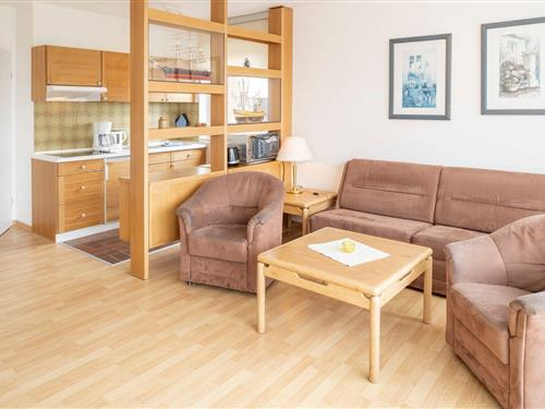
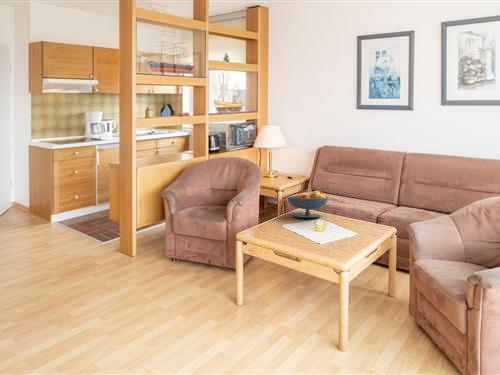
+ fruit bowl [286,190,330,219]
